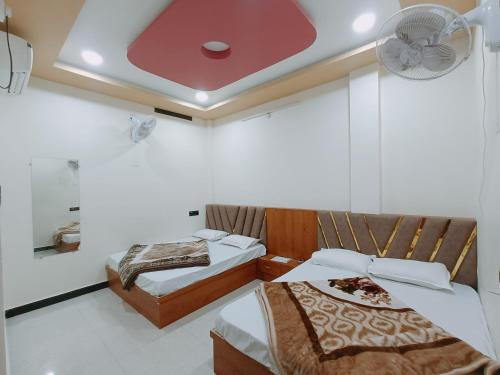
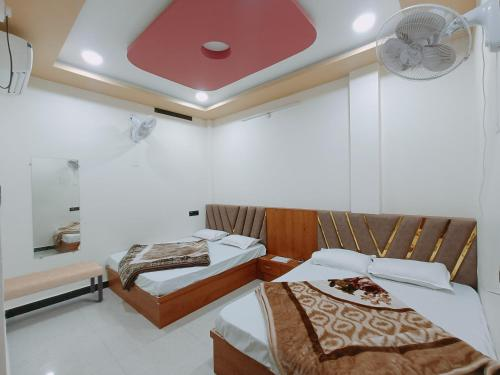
+ bench [3,260,105,302]
